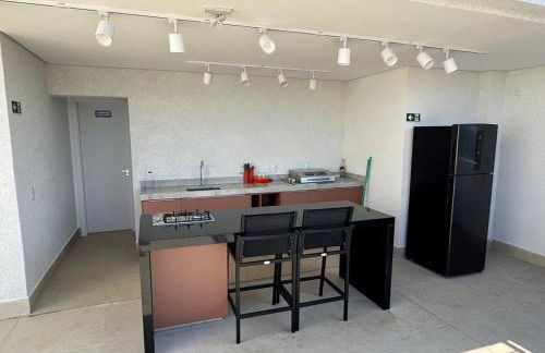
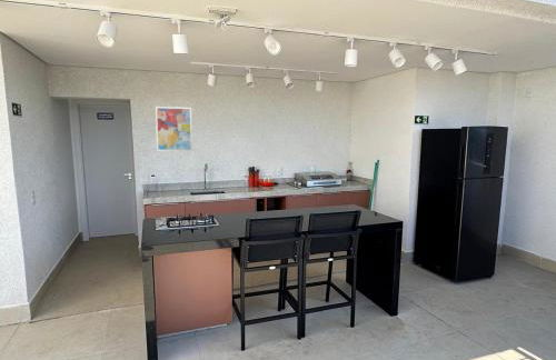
+ wall art [155,106,193,152]
